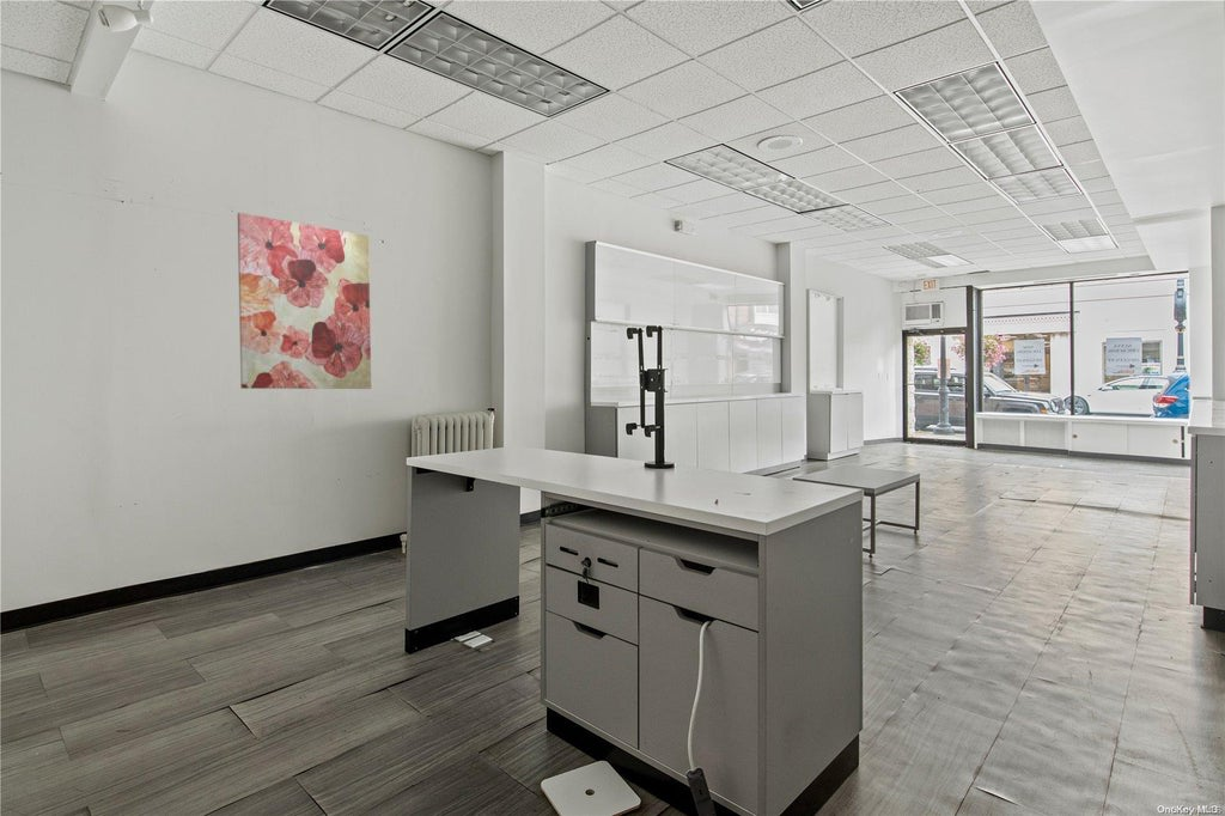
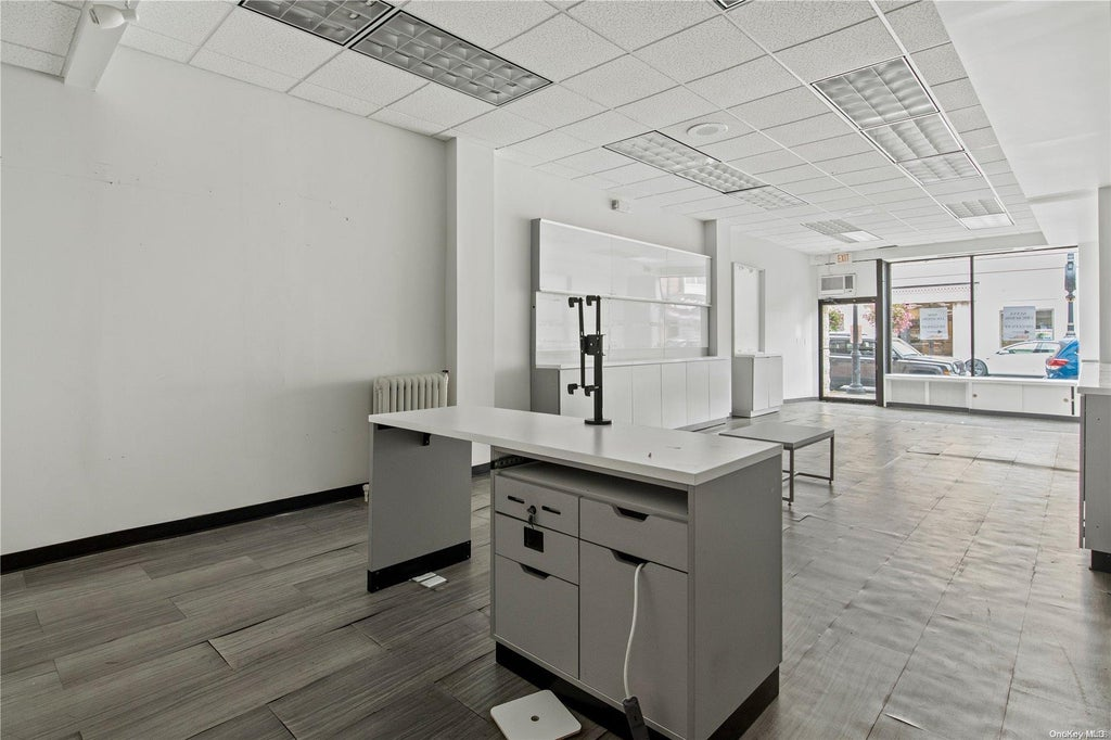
- wall art [237,212,372,390]
